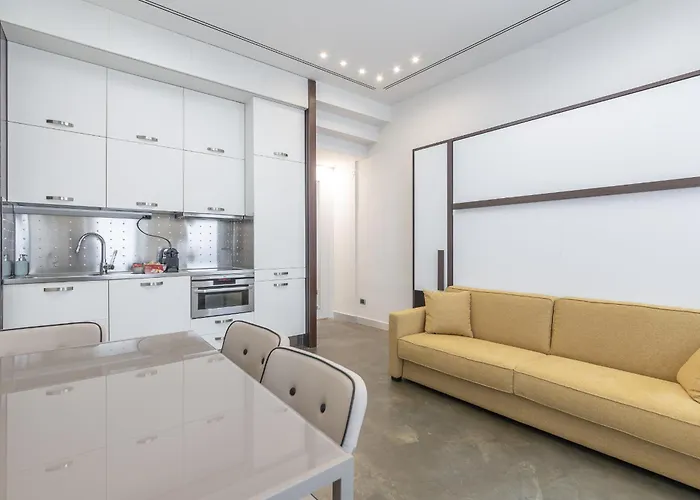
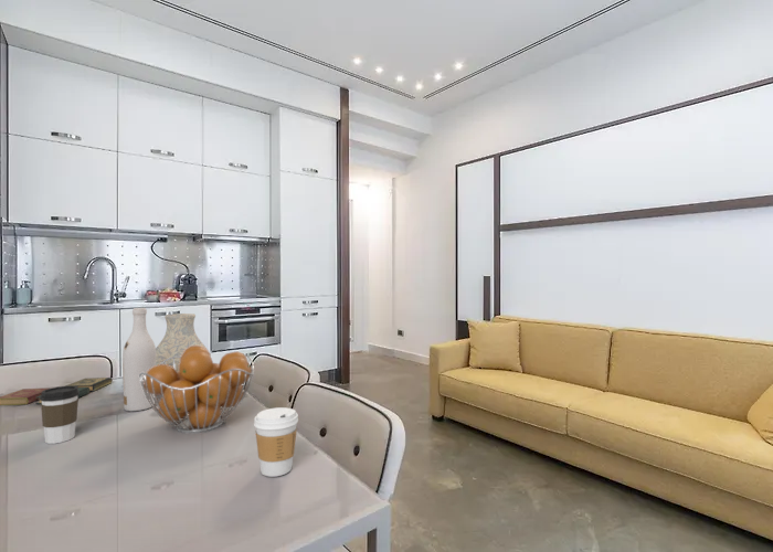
+ wine bottle [121,307,157,412]
+ vase [156,312,208,372]
+ book [0,376,114,406]
+ coffee cup [253,406,299,478]
+ coffee cup [40,385,80,445]
+ fruit basket [139,346,255,434]
